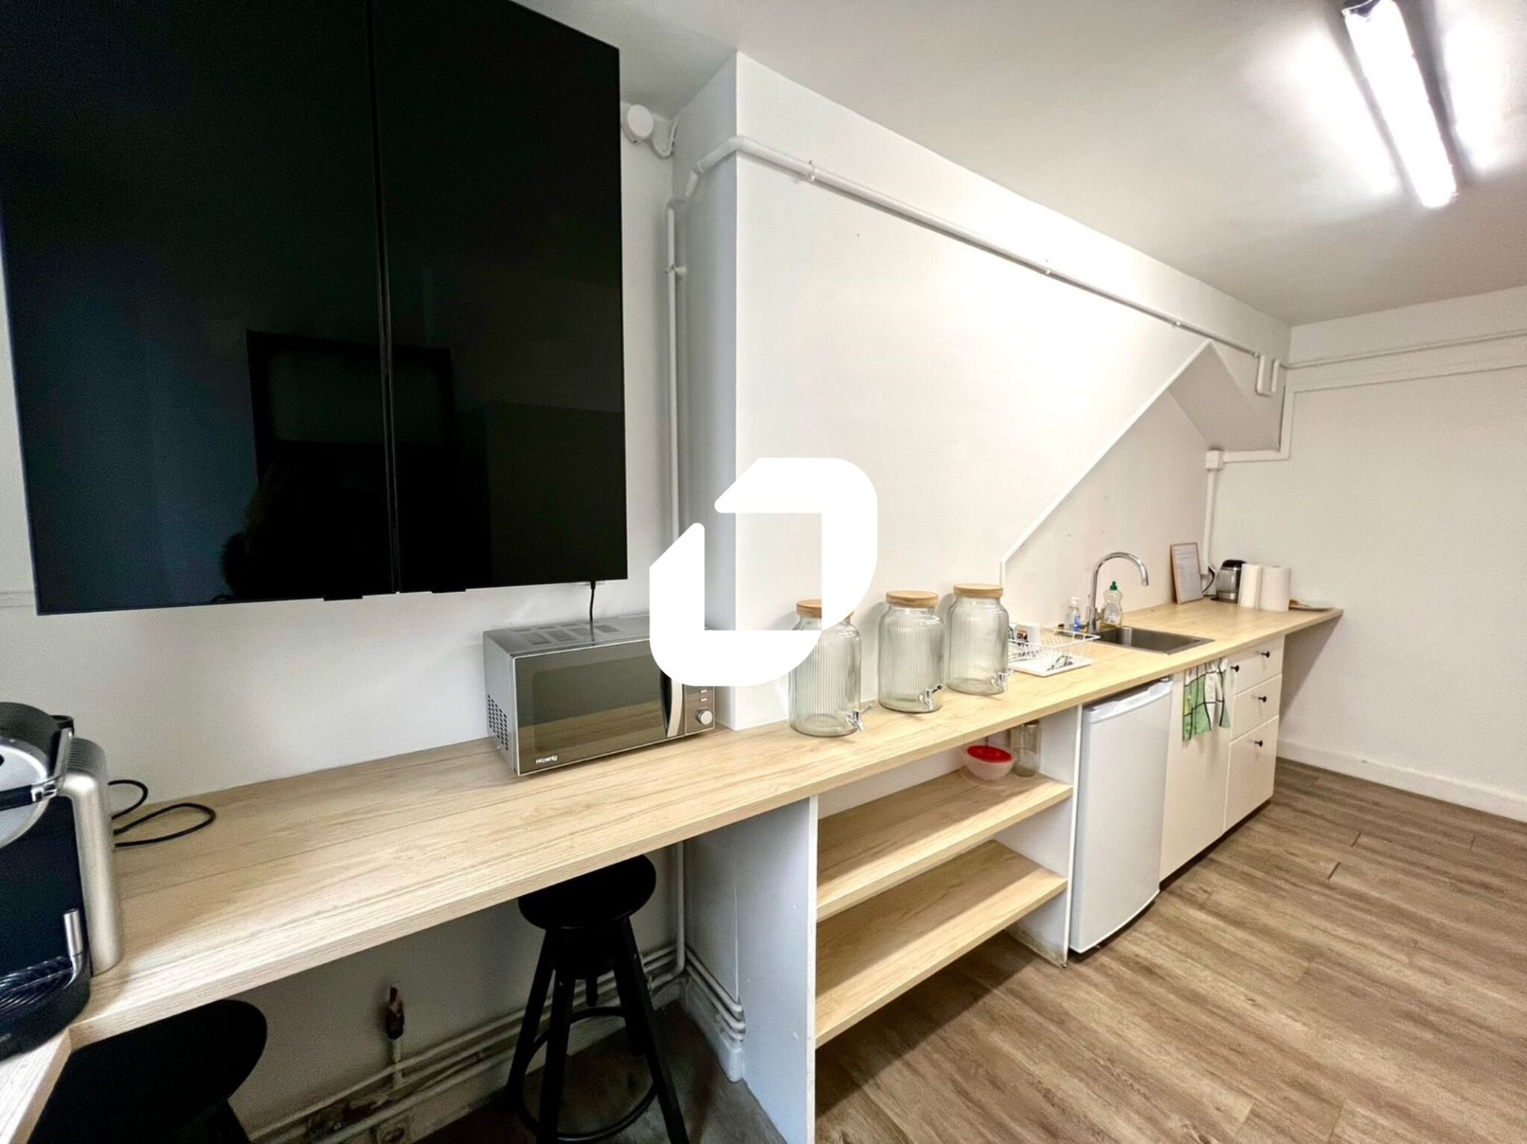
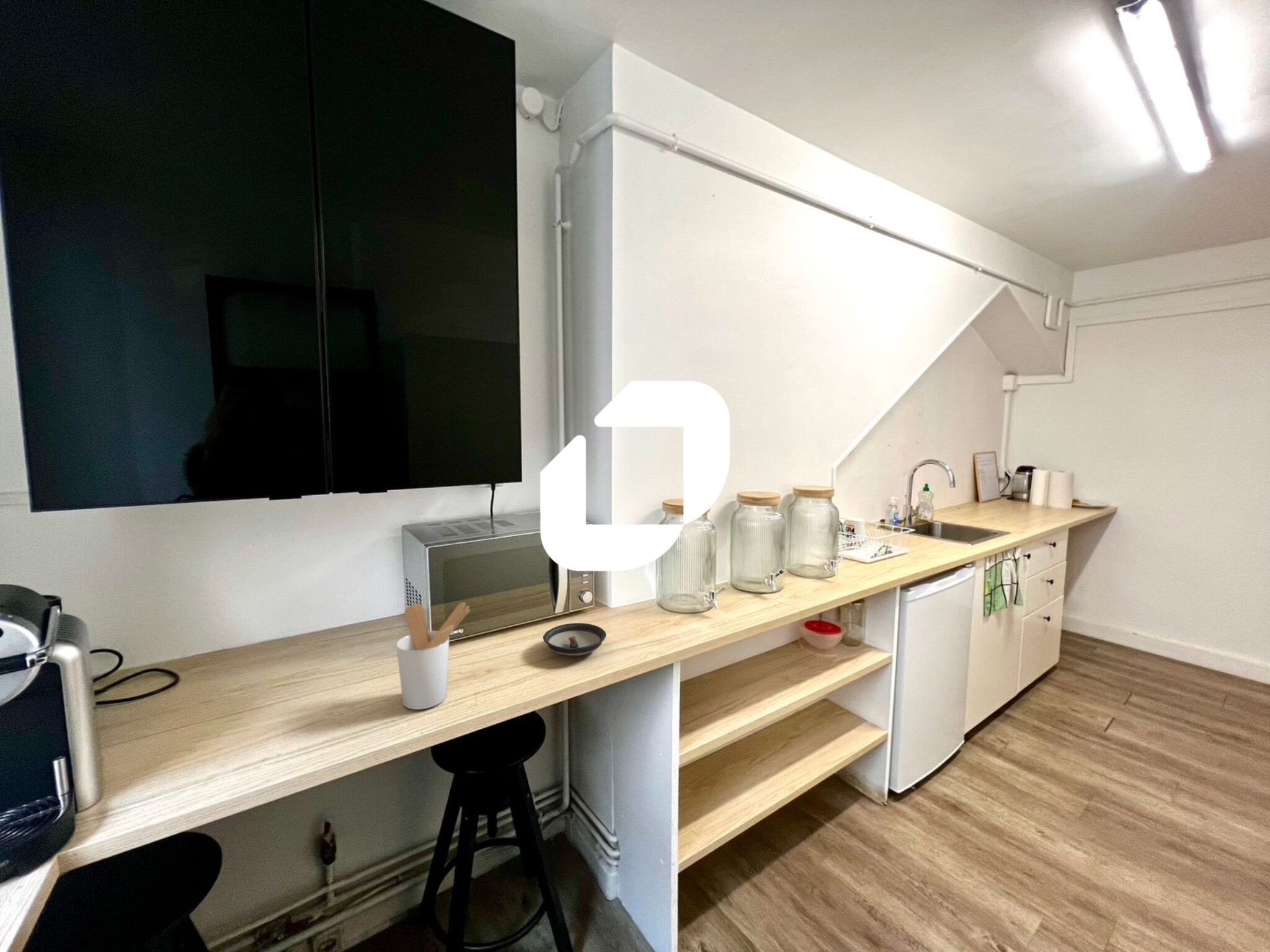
+ saucer [543,622,606,657]
+ utensil holder [396,601,470,710]
